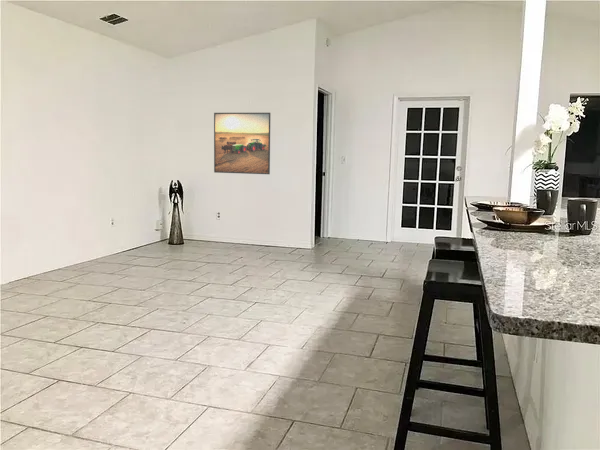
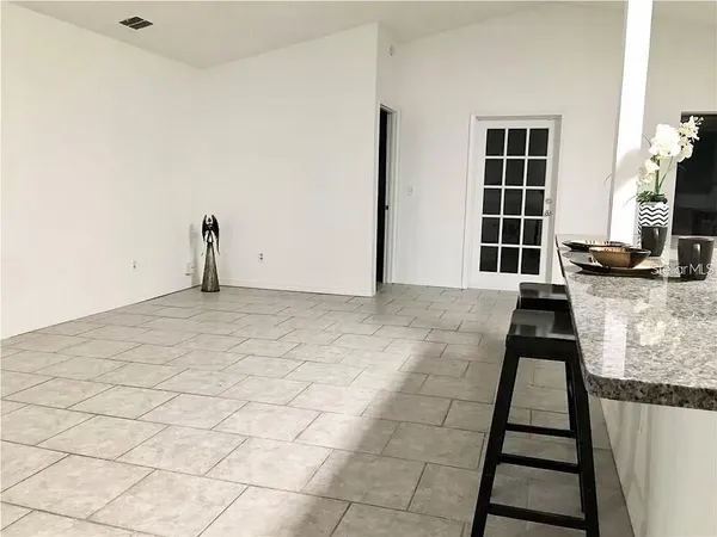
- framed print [213,112,271,175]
